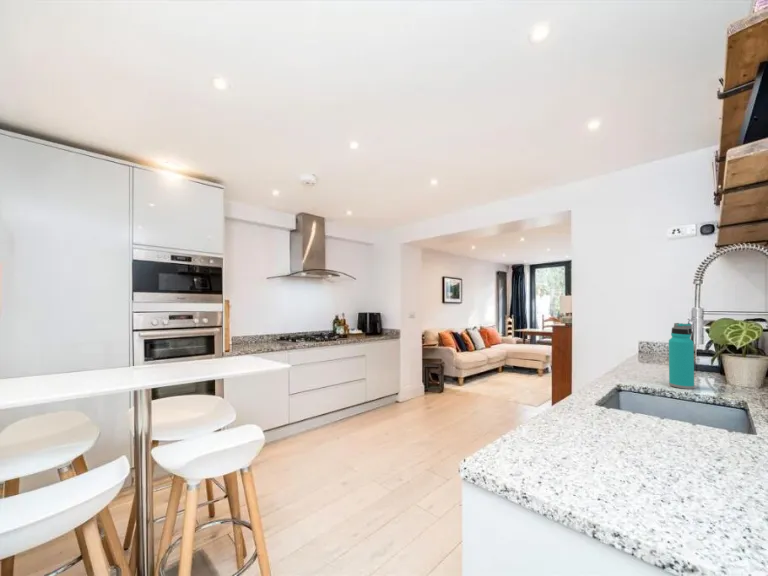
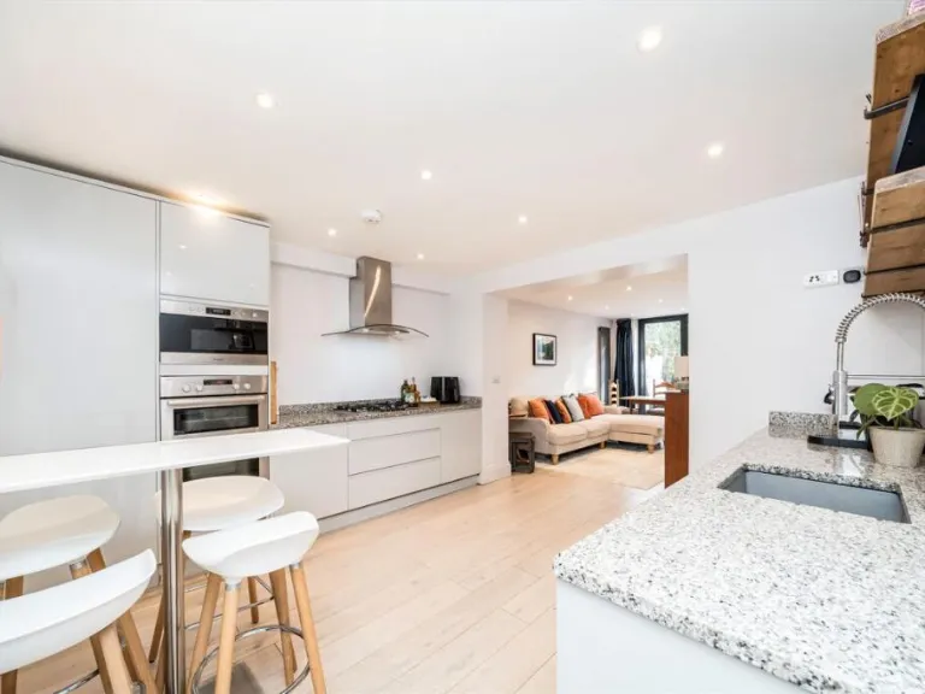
- water bottle [668,322,695,390]
